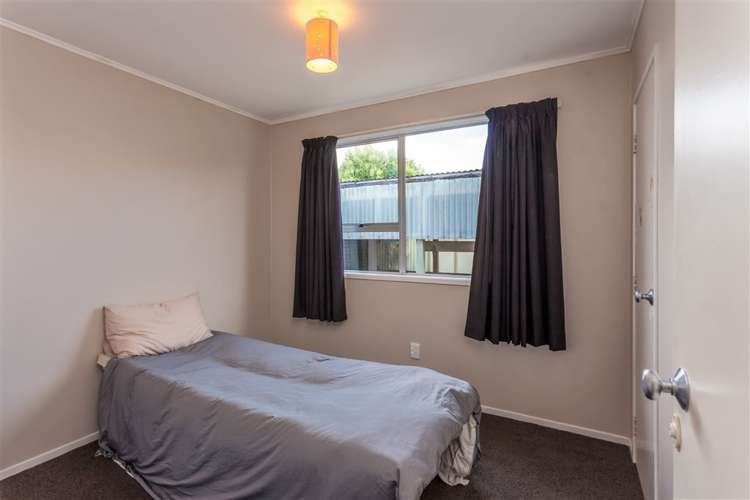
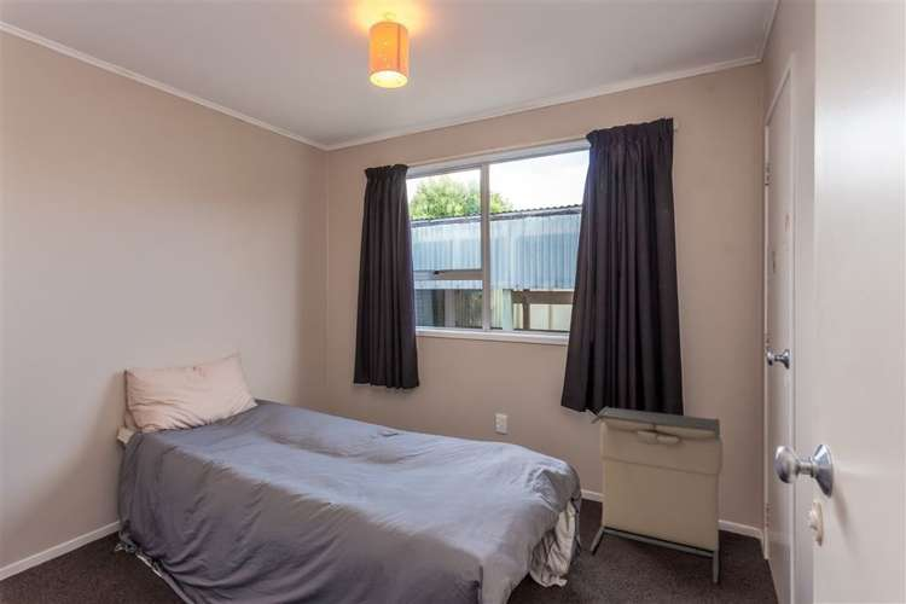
+ laundry hamper [590,406,724,585]
